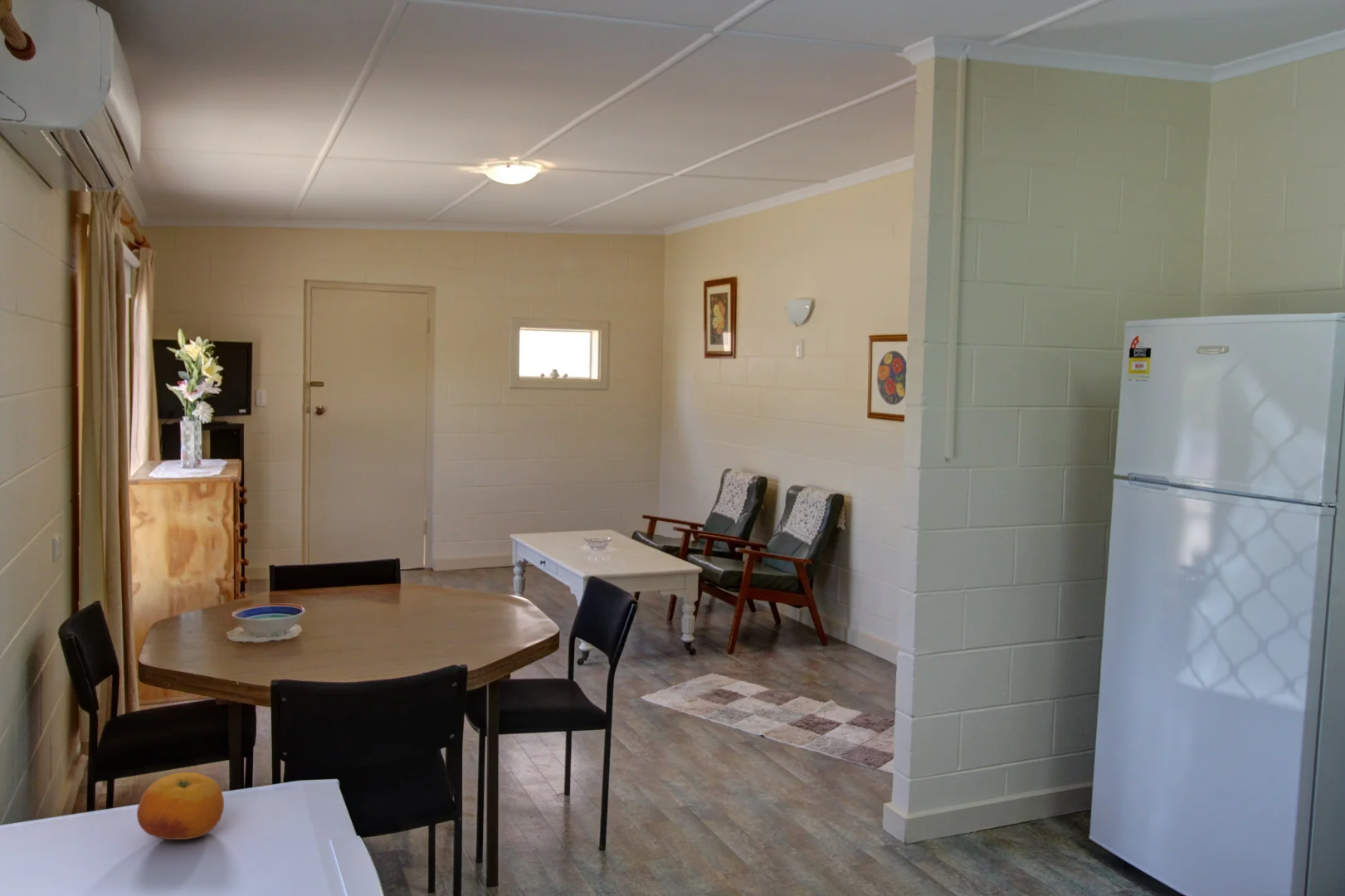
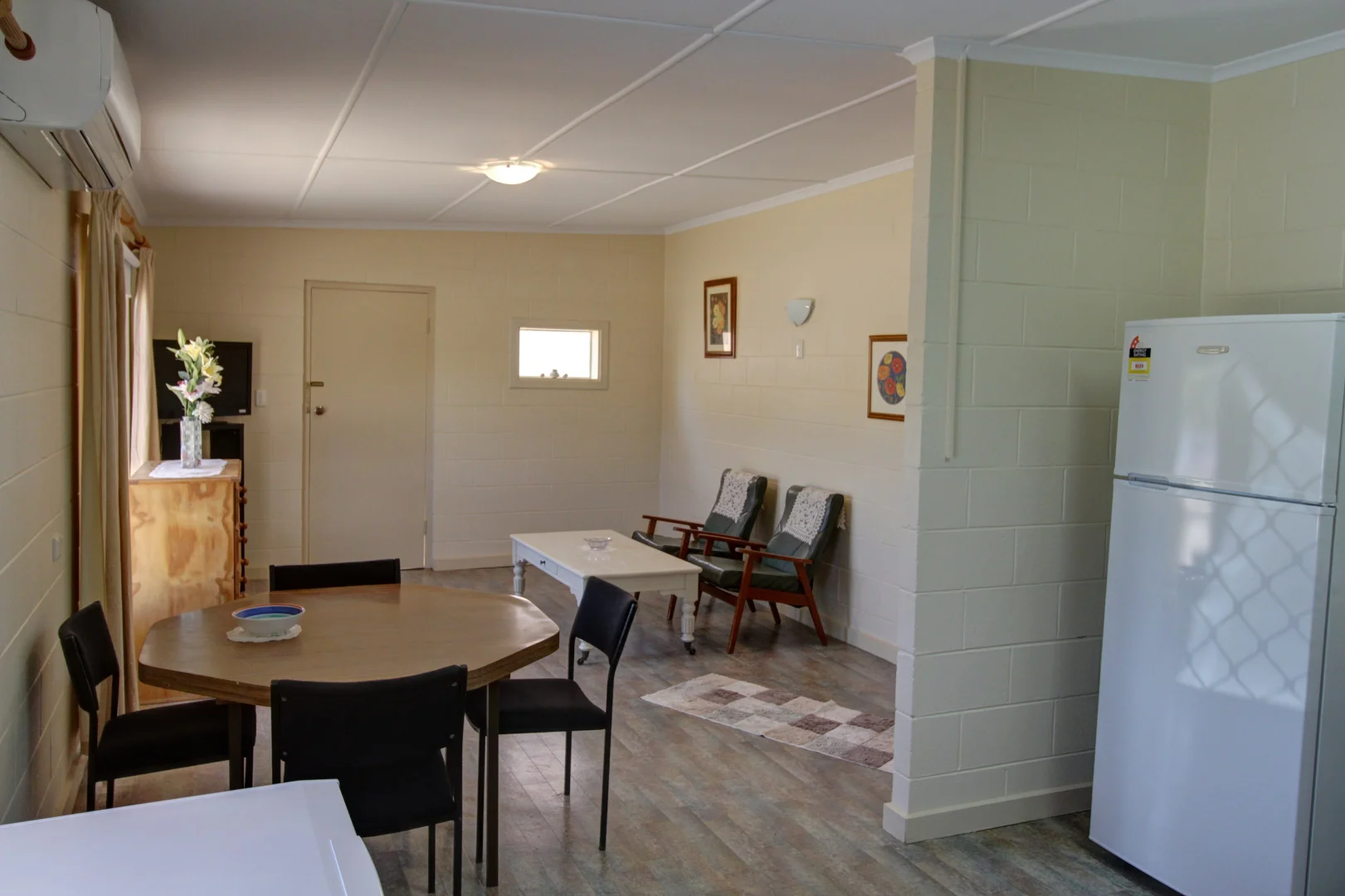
- fruit [136,772,225,840]
